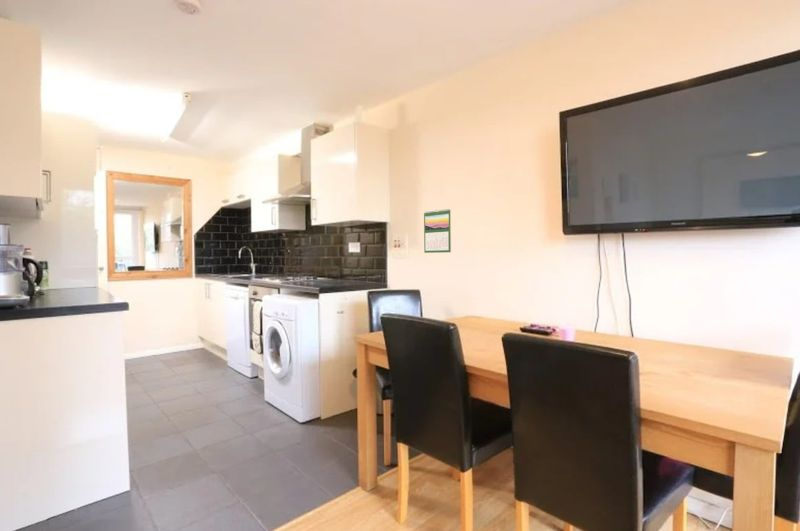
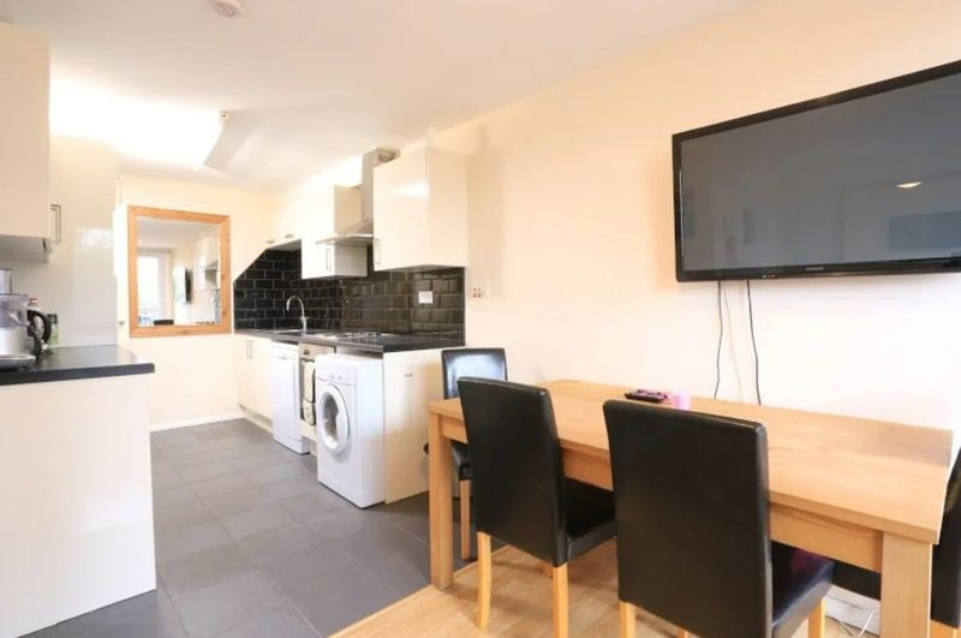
- calendar [423,208,452,254]
